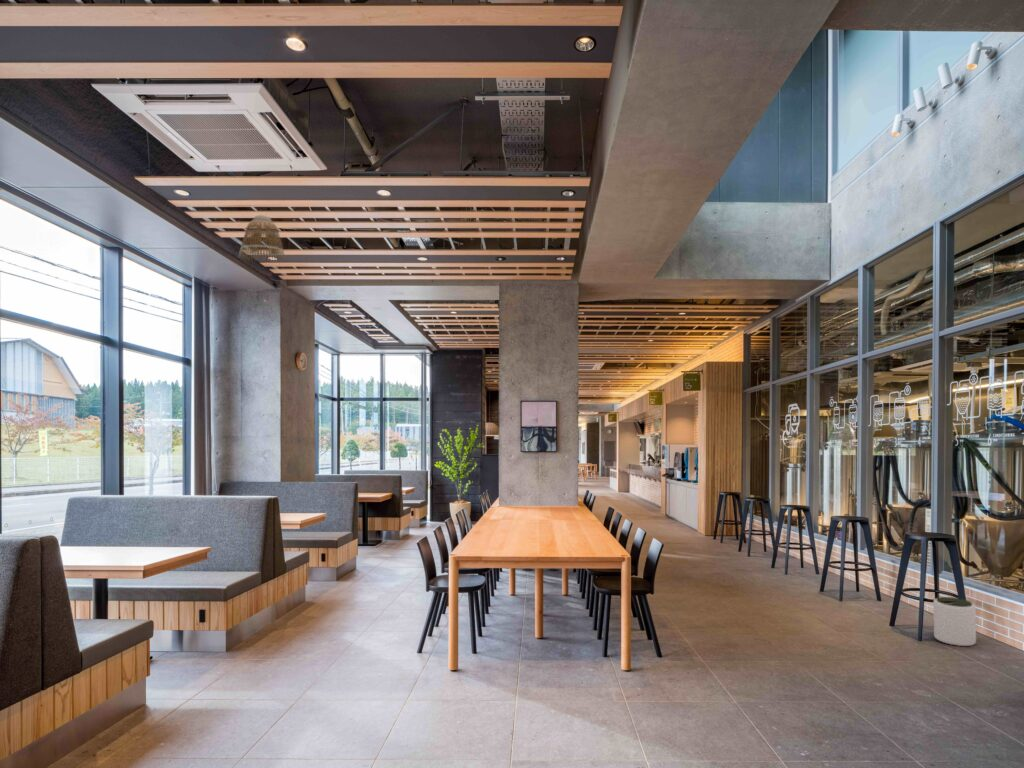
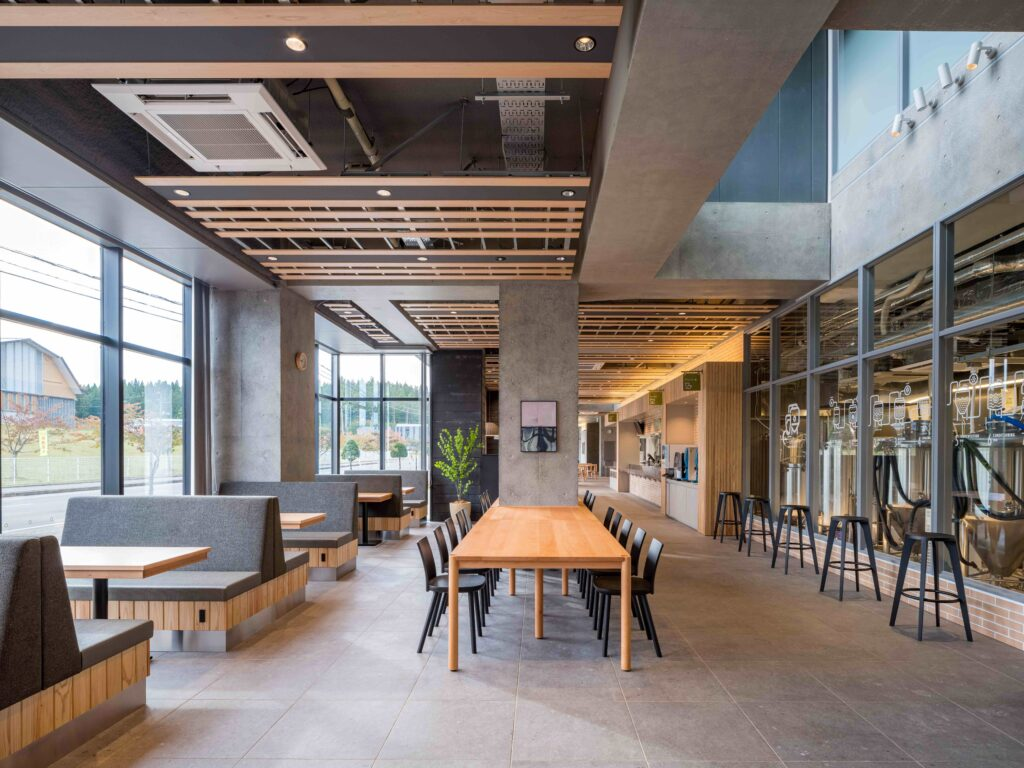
- plant pot [932,596,977,647]
- lamp shade [238,214,286,263]
